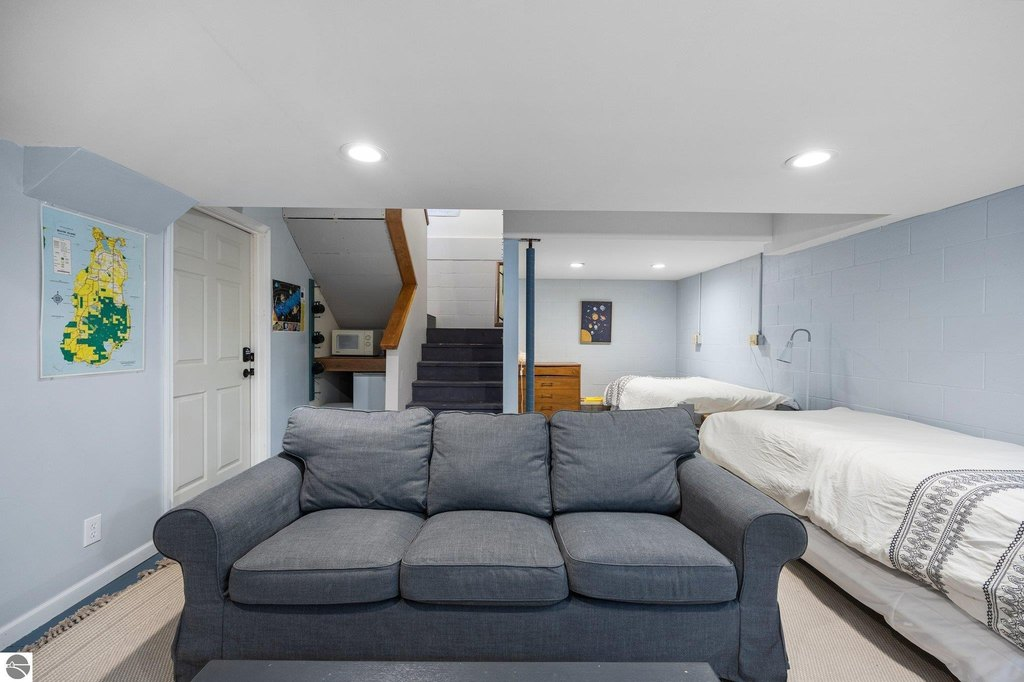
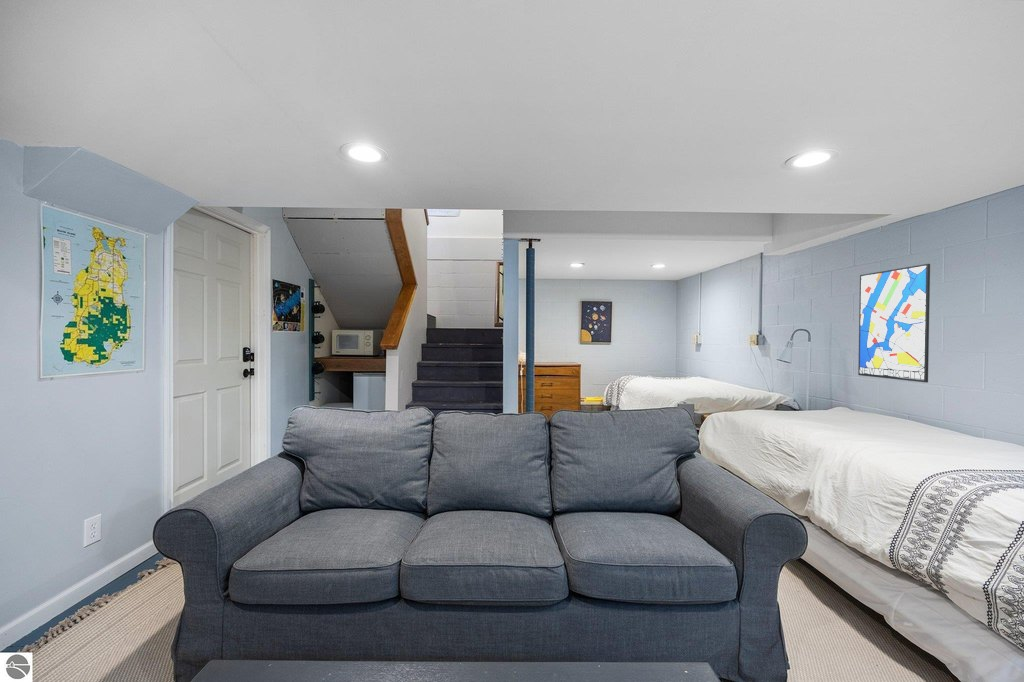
+ wall art [857,263,931,383]
